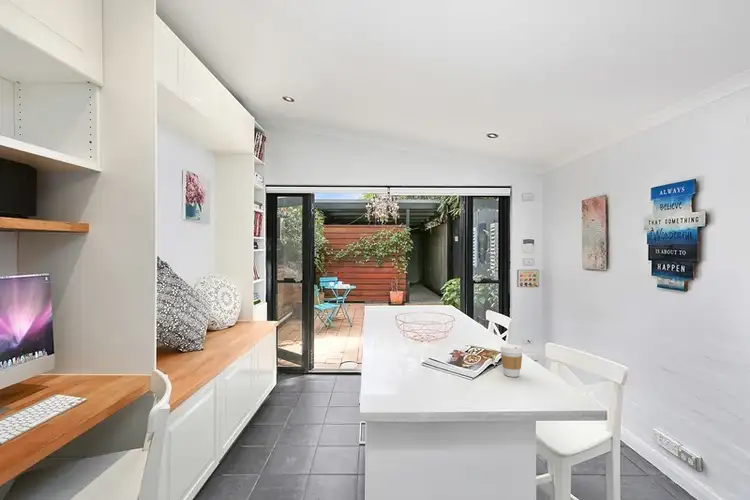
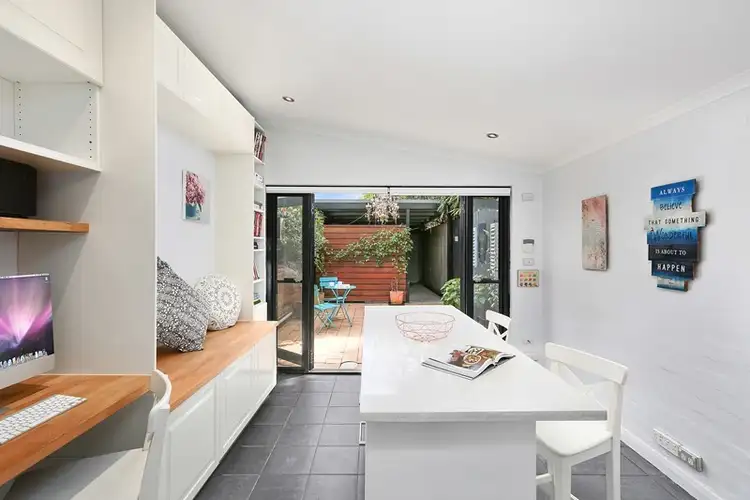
- coffee cup [499,343,524,378]
